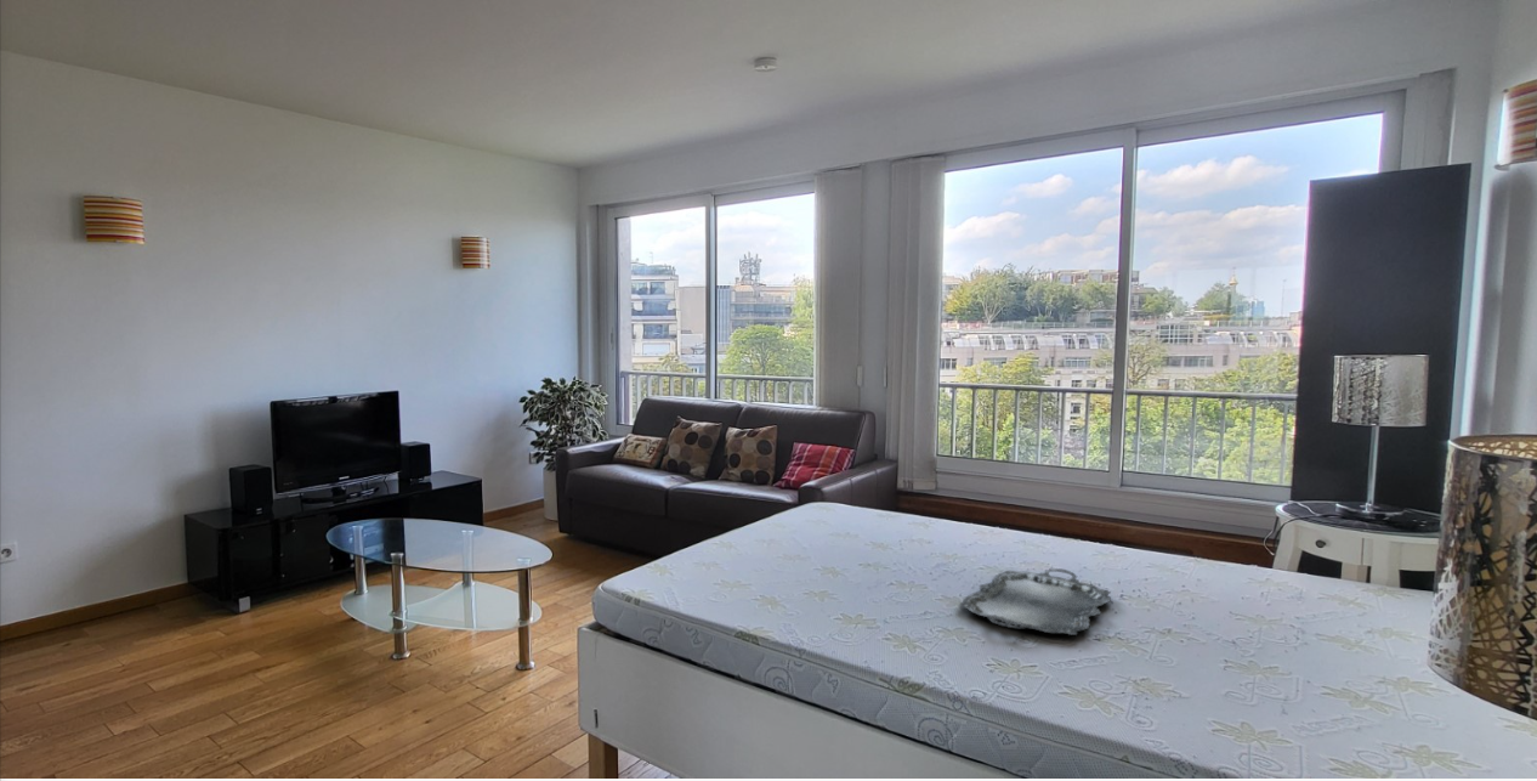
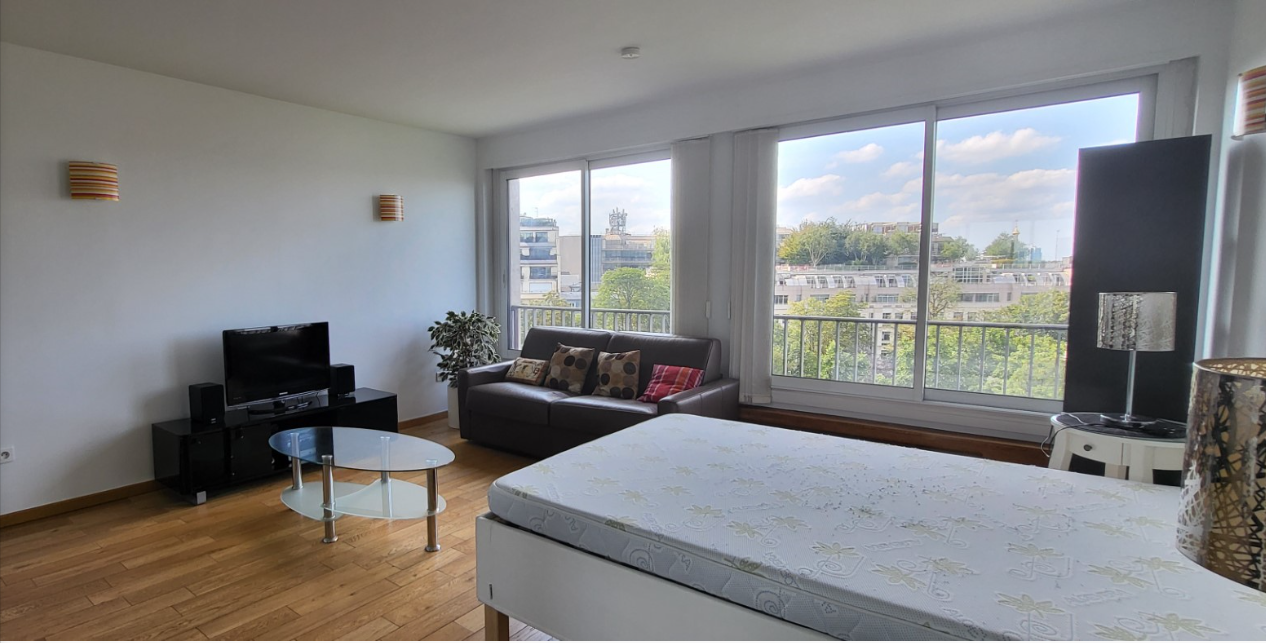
- serving tray [958,567,1112,636]
